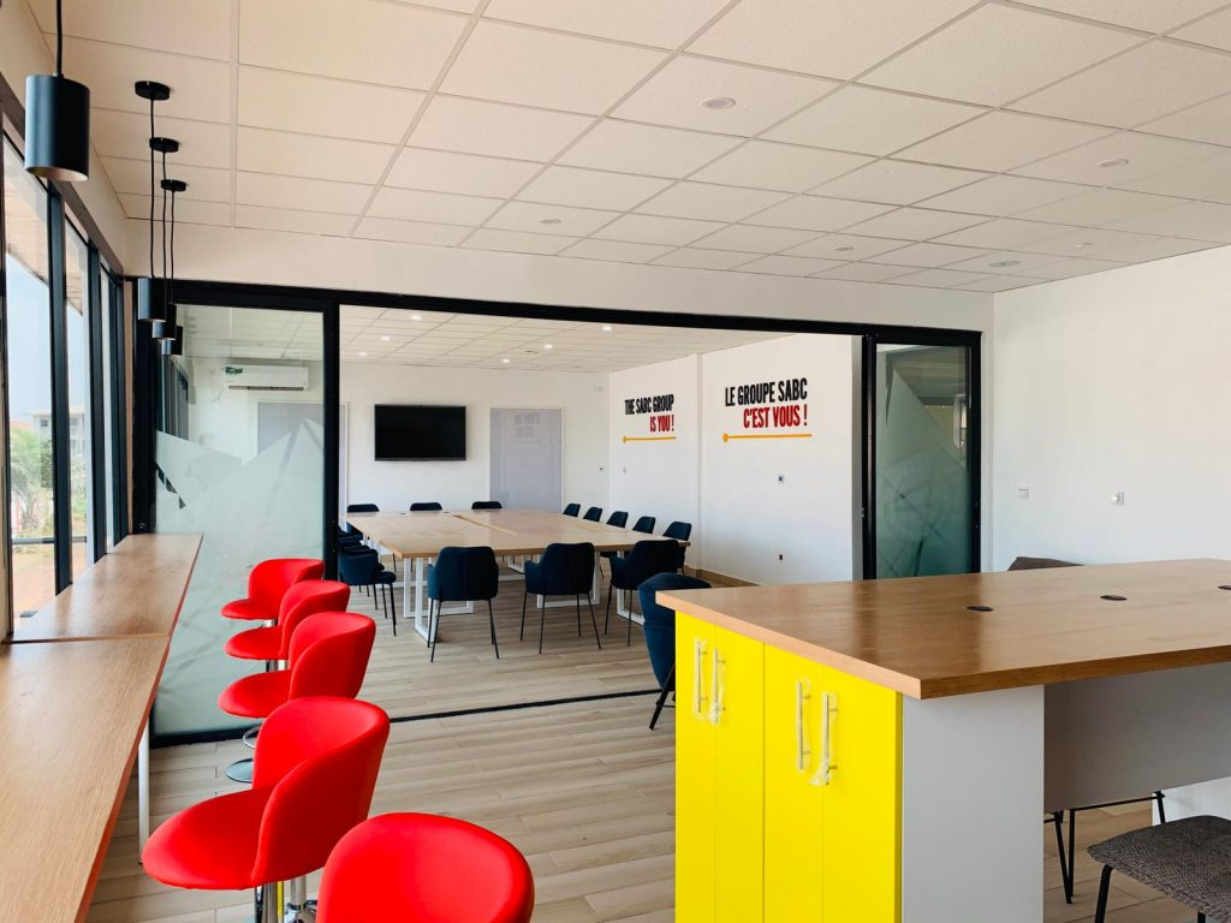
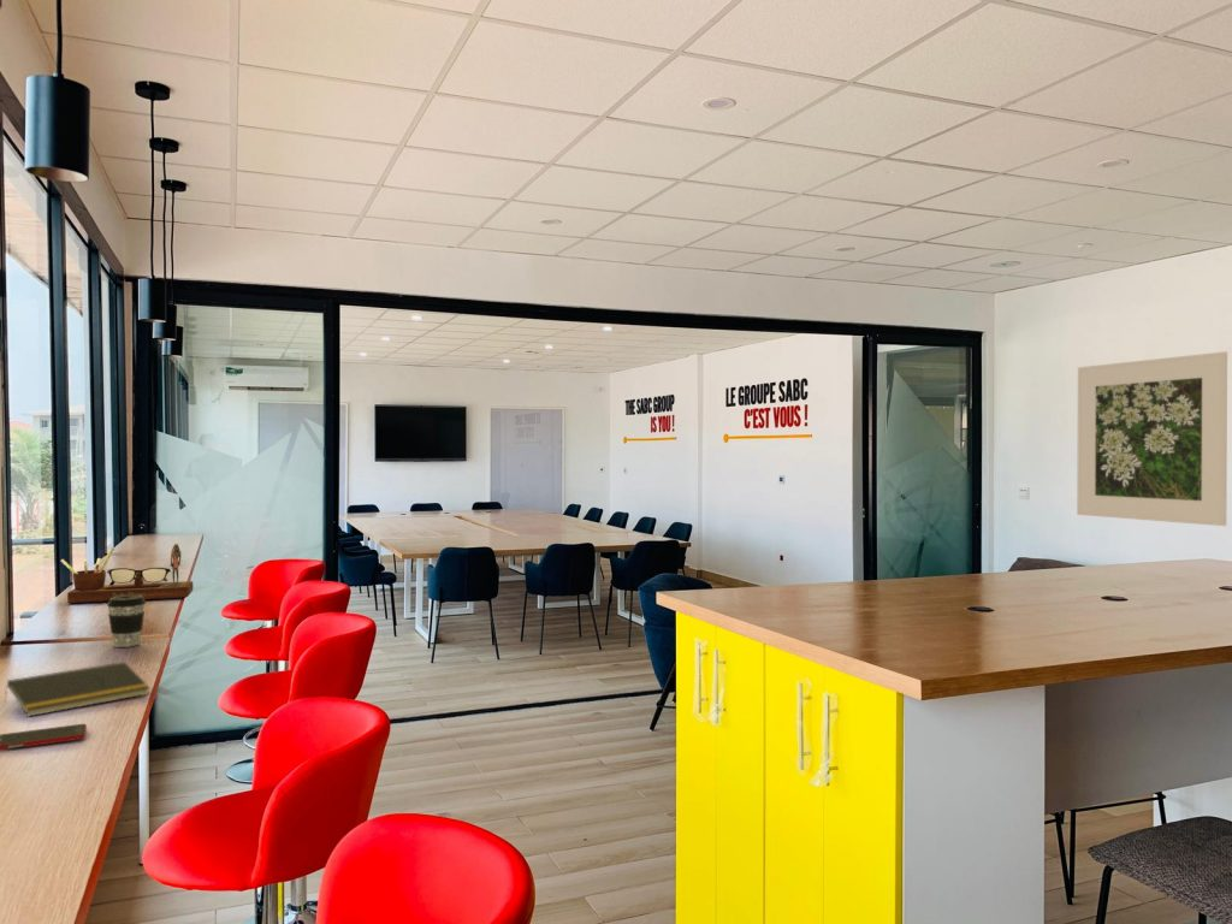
+ cell phone [0,723,88,752]
+ notepad [2,661,152,717]
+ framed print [1076,350,1228,527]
+ desk organizer [59,543,194,604]
+ coffee cup [106,596,147,648]
